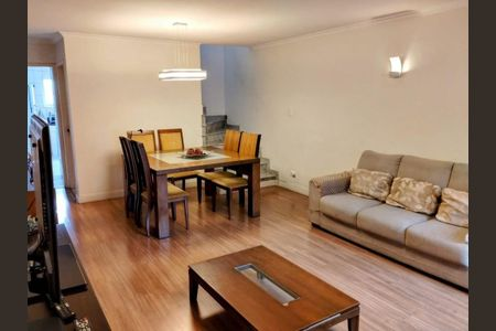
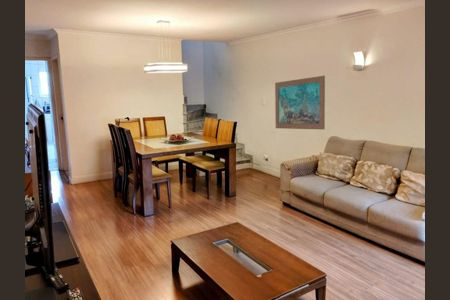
+ wall art [274,75,326,131]
